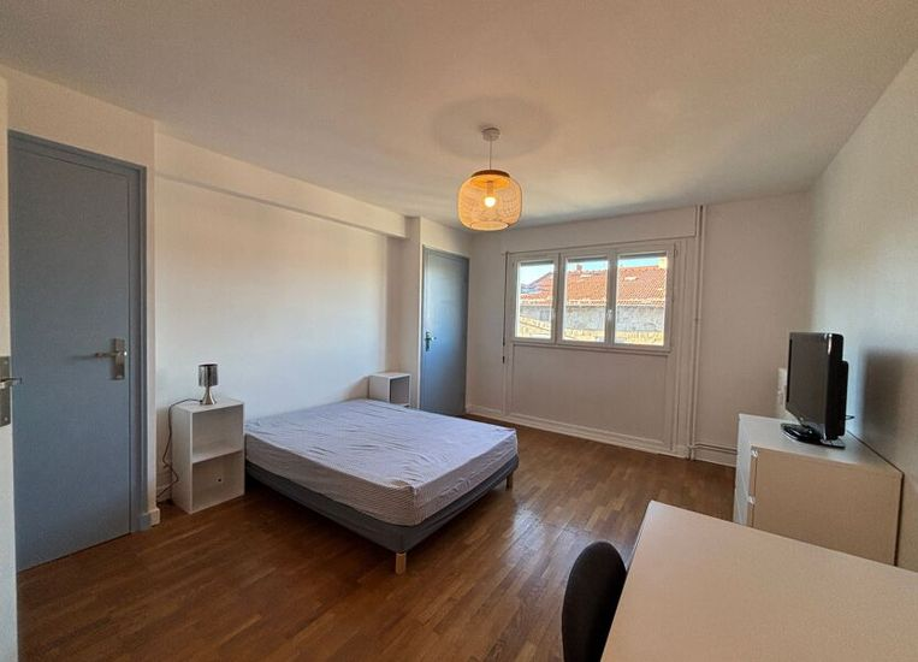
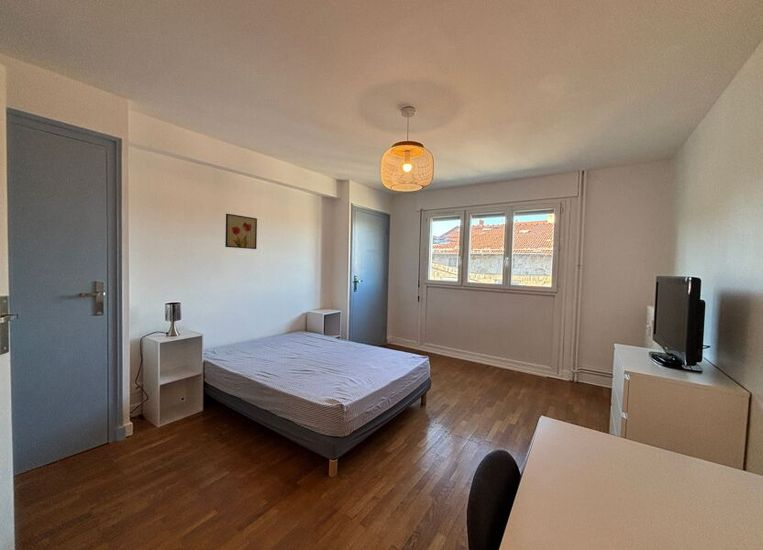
+ wall art [224,213,258,250]
